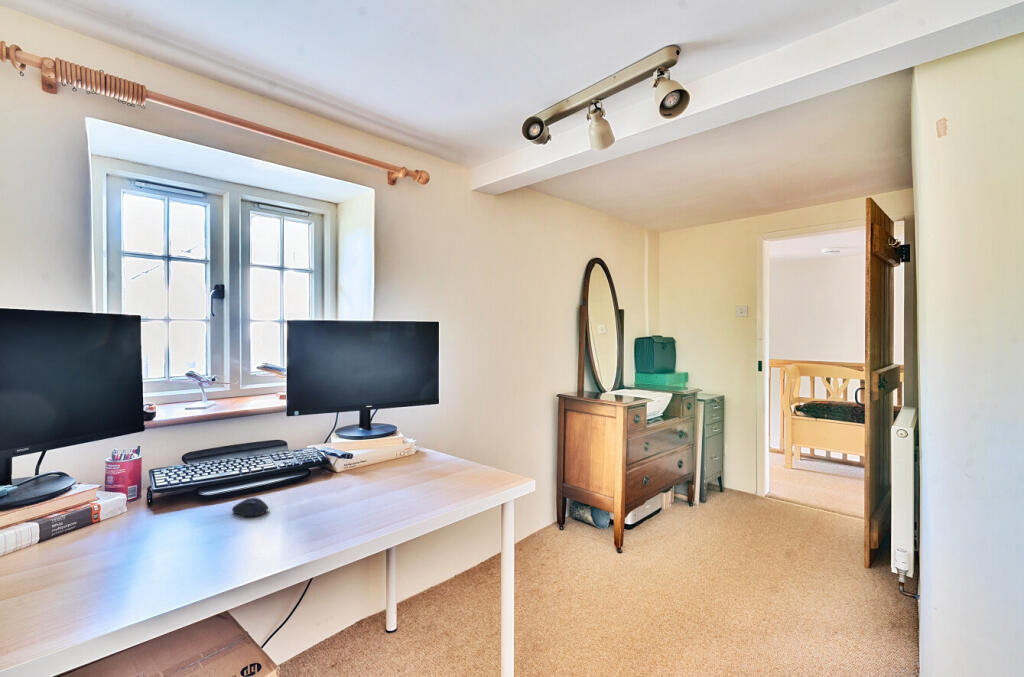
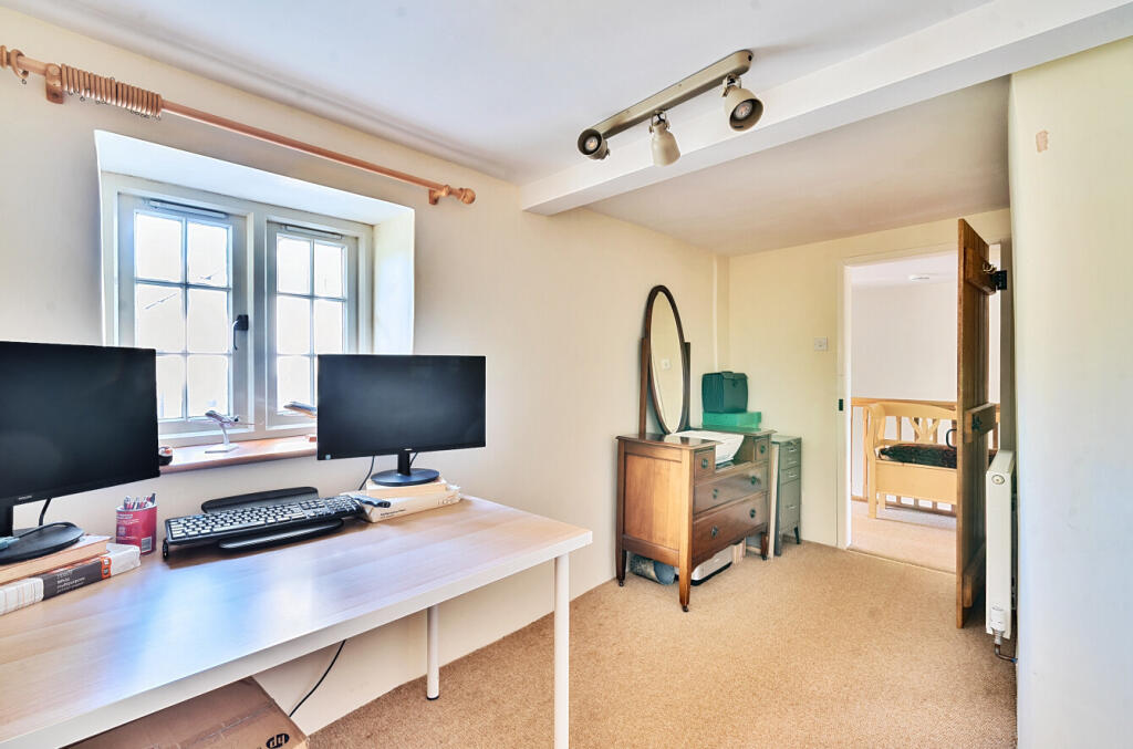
- computer mouse [231,497,270,517]
